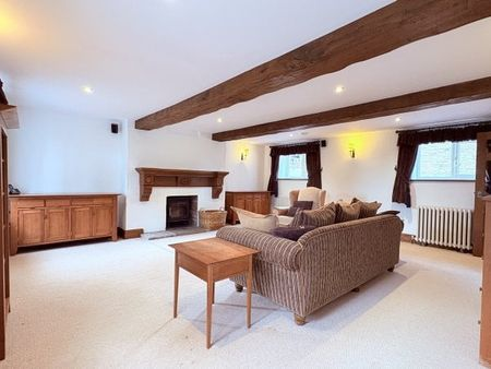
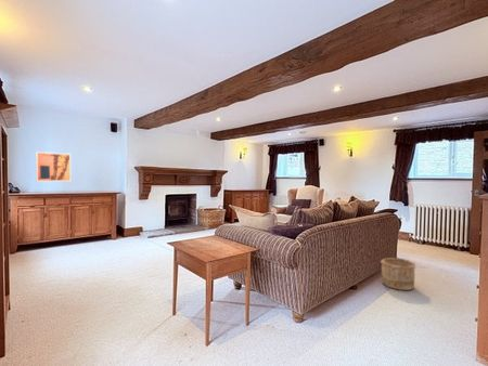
+ wall art [35,151,73,183]
+ wooden bucket [380,257,416,291]
